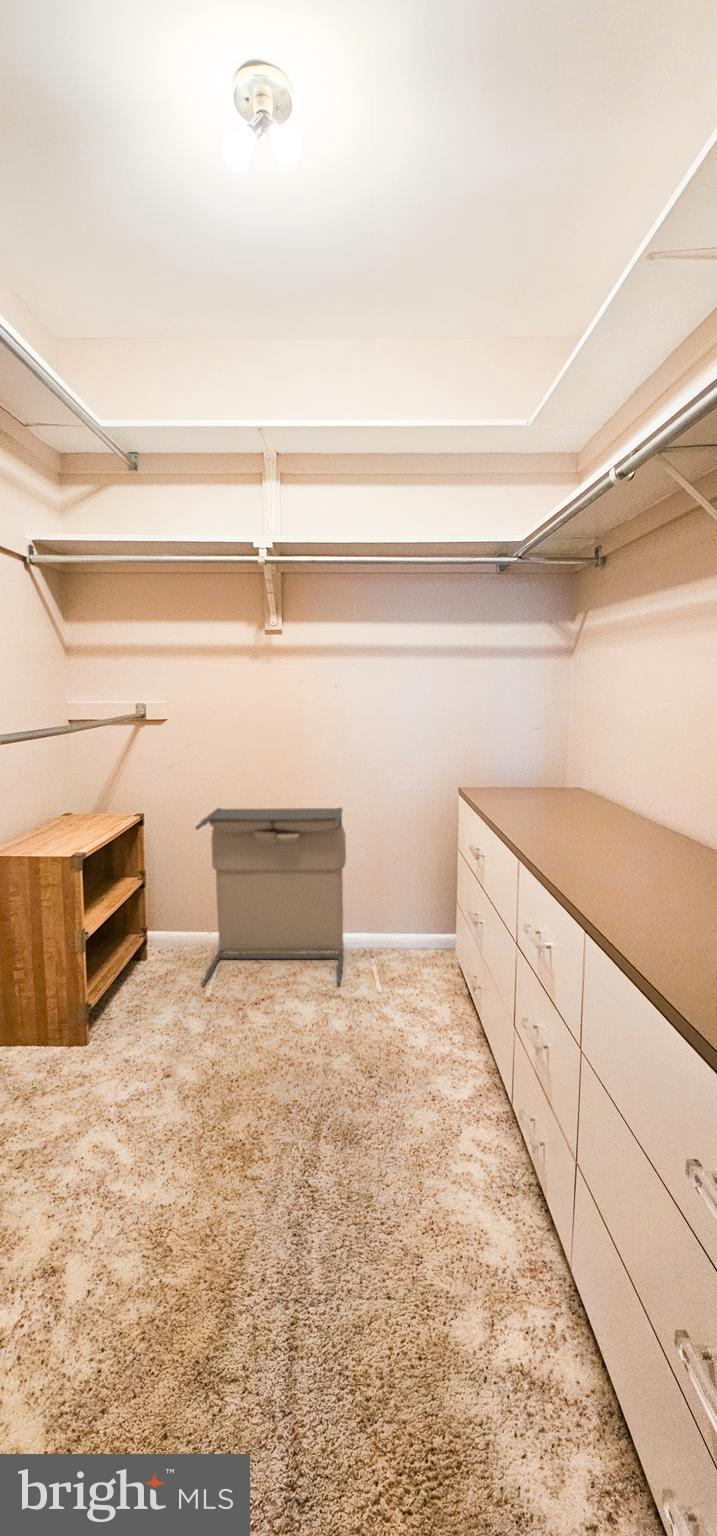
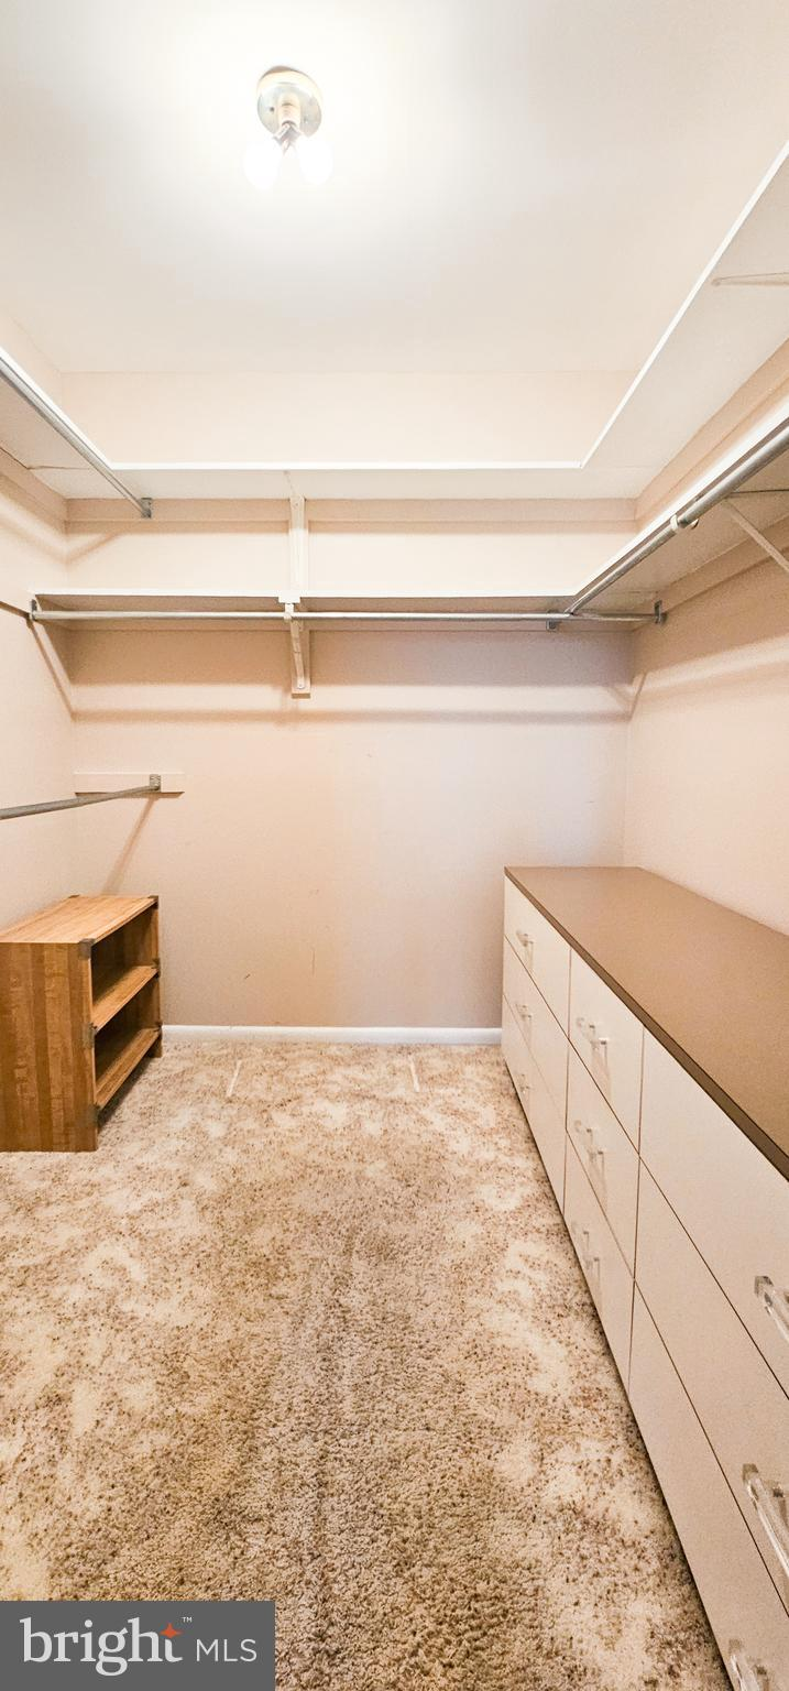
- laundry hamper [194,806,347,986]
